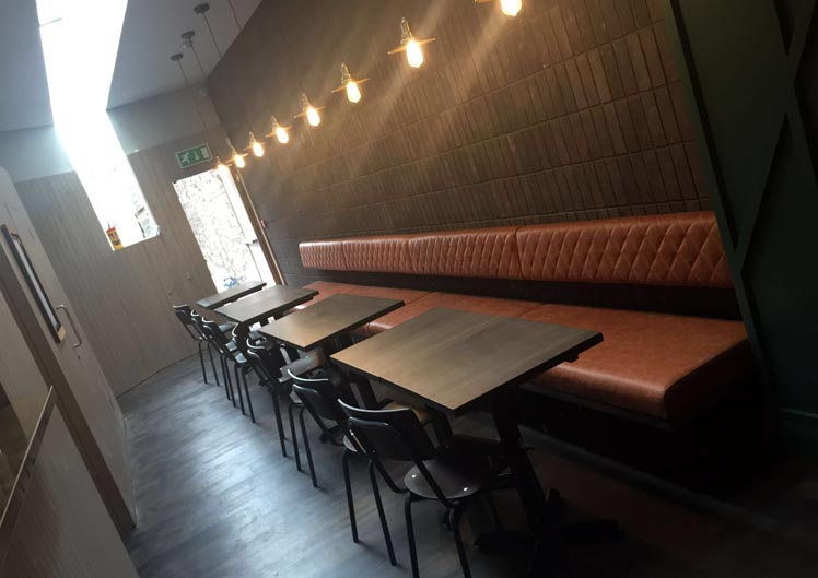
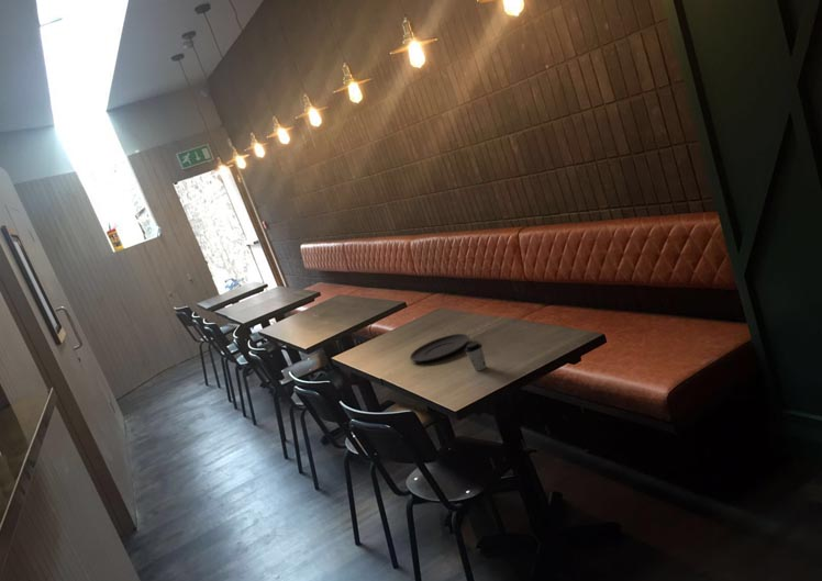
+ coffee cup [464,342,488,372]
+ plate [409,333,470,364]
